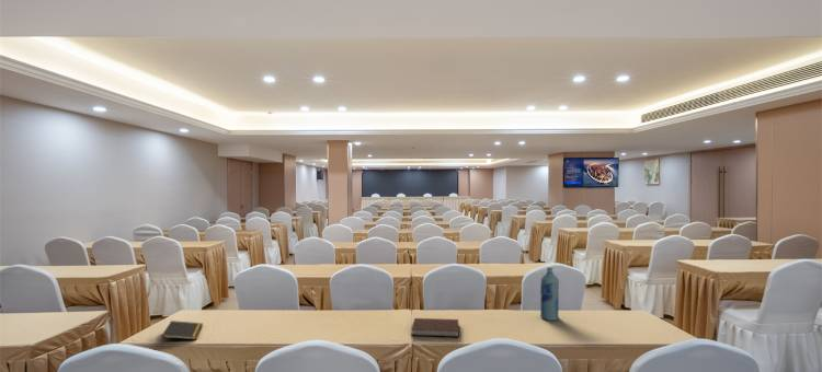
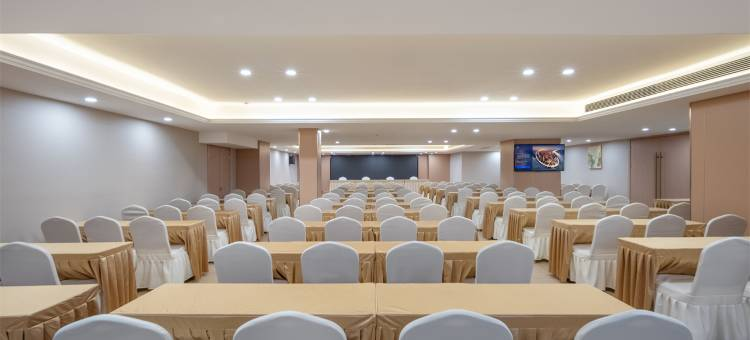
- notepad [160,319,204,345]
- notebook [410,317,459,338]
- bottle [539,267,560,322]
